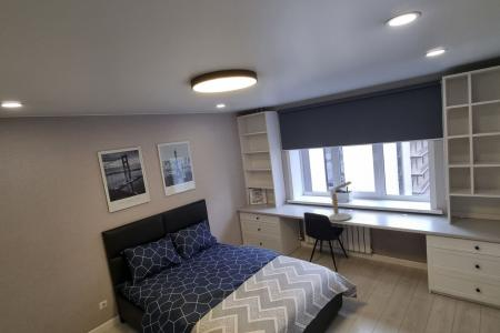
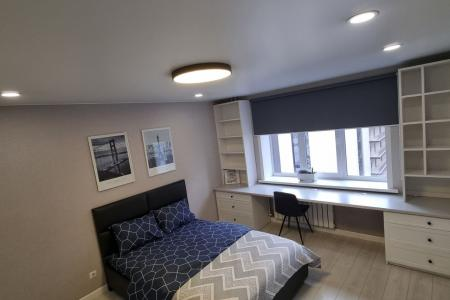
- desk lamp [328,180,352,222]
